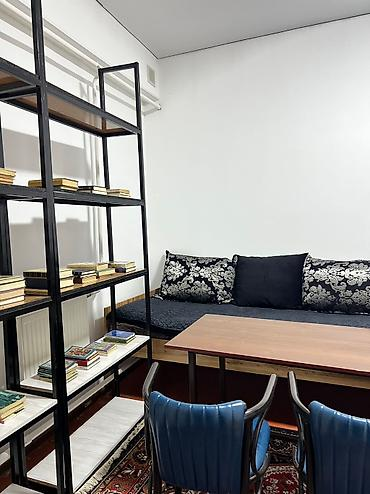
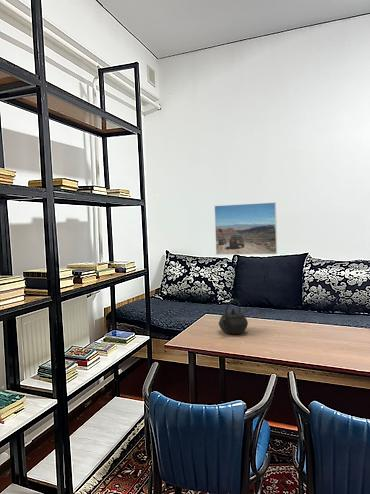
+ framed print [213,201,278,256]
+ kettle [218,298,249,335]
